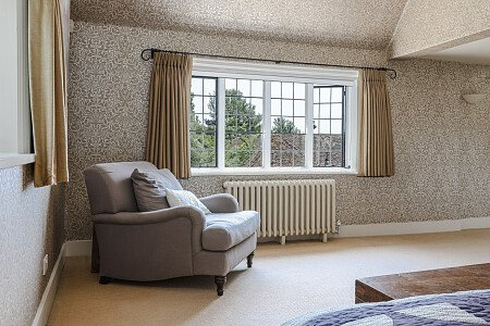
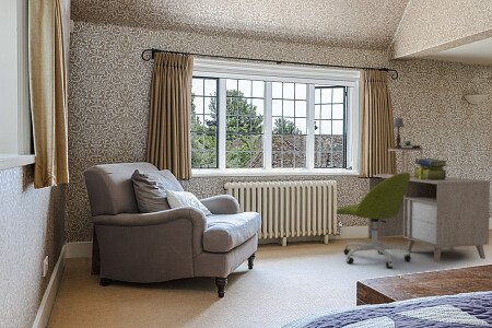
+ office chair [336,172,412,269]
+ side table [387,117,424,177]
+ desk [367,173,491,263]
+ stack of books [412,157,448,180]
